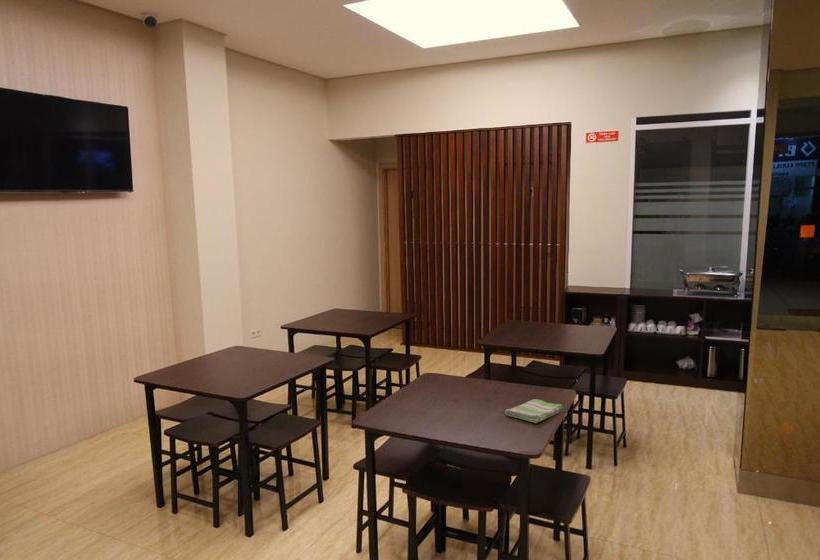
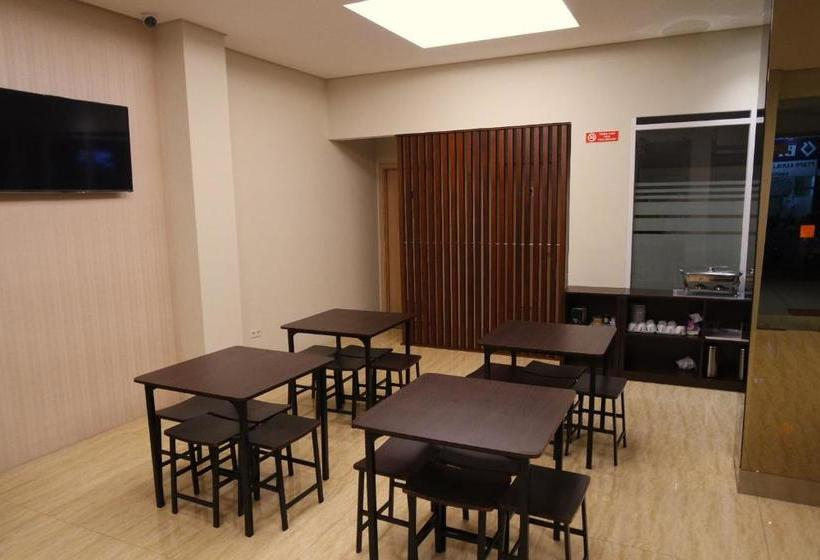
- dish towel [504,398,565,424]
